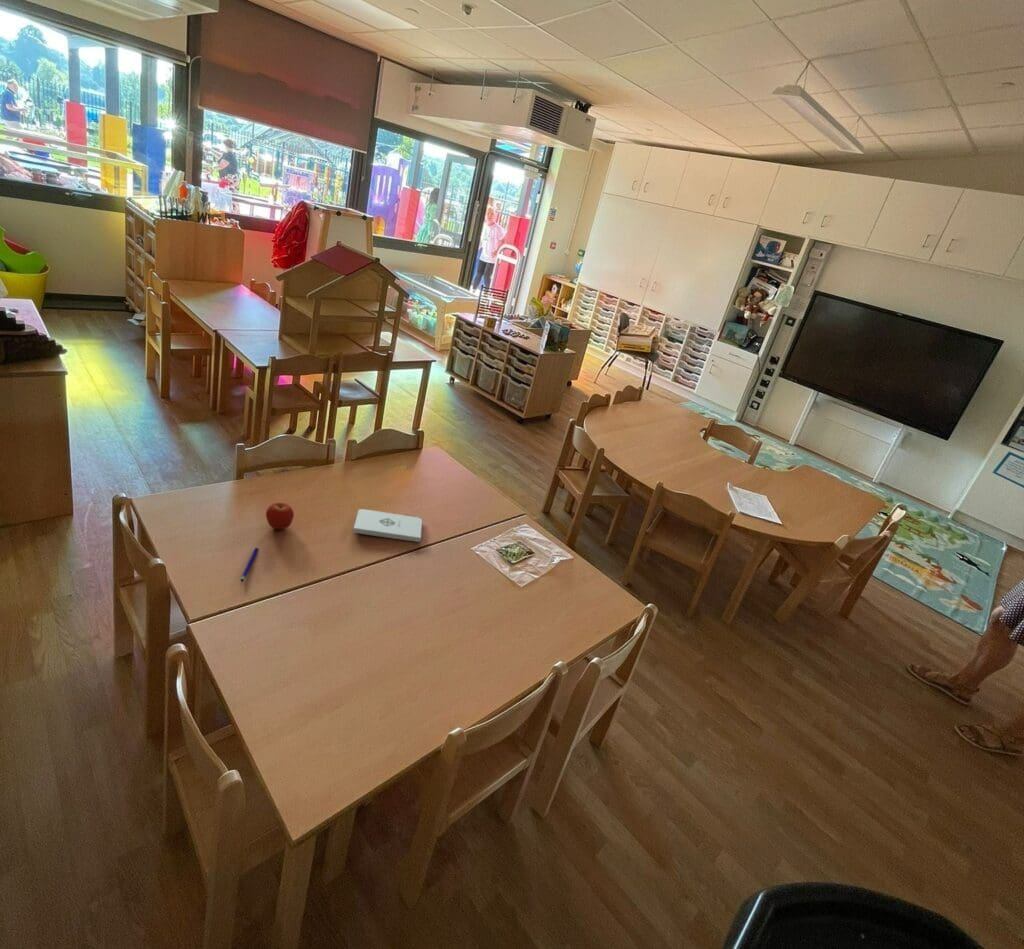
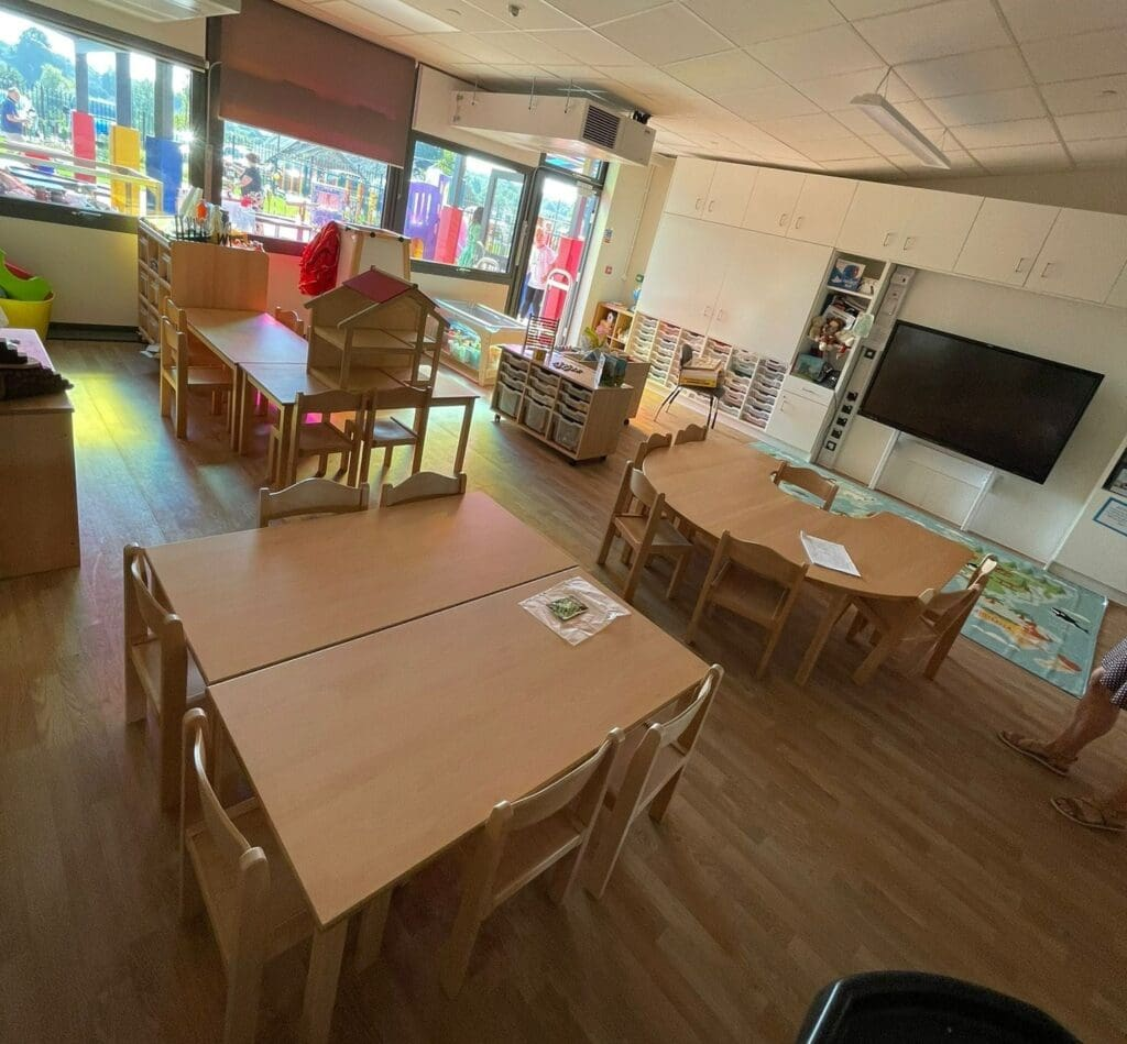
- pen [240,547,259,583]
- apple [265,502,295,530]
- notepad [352,508,423,543]
